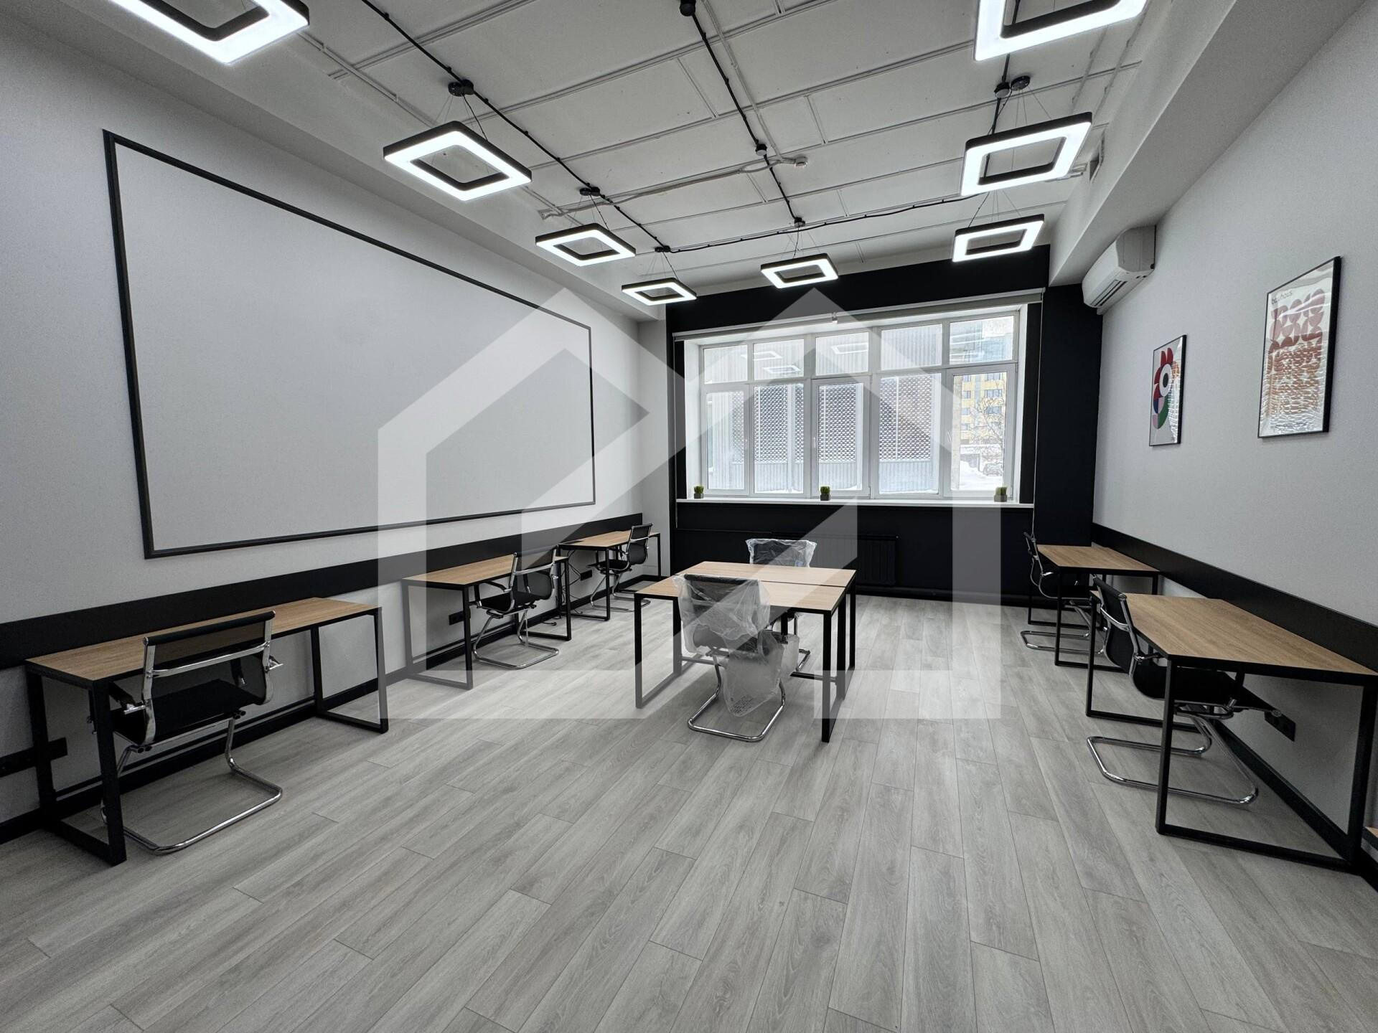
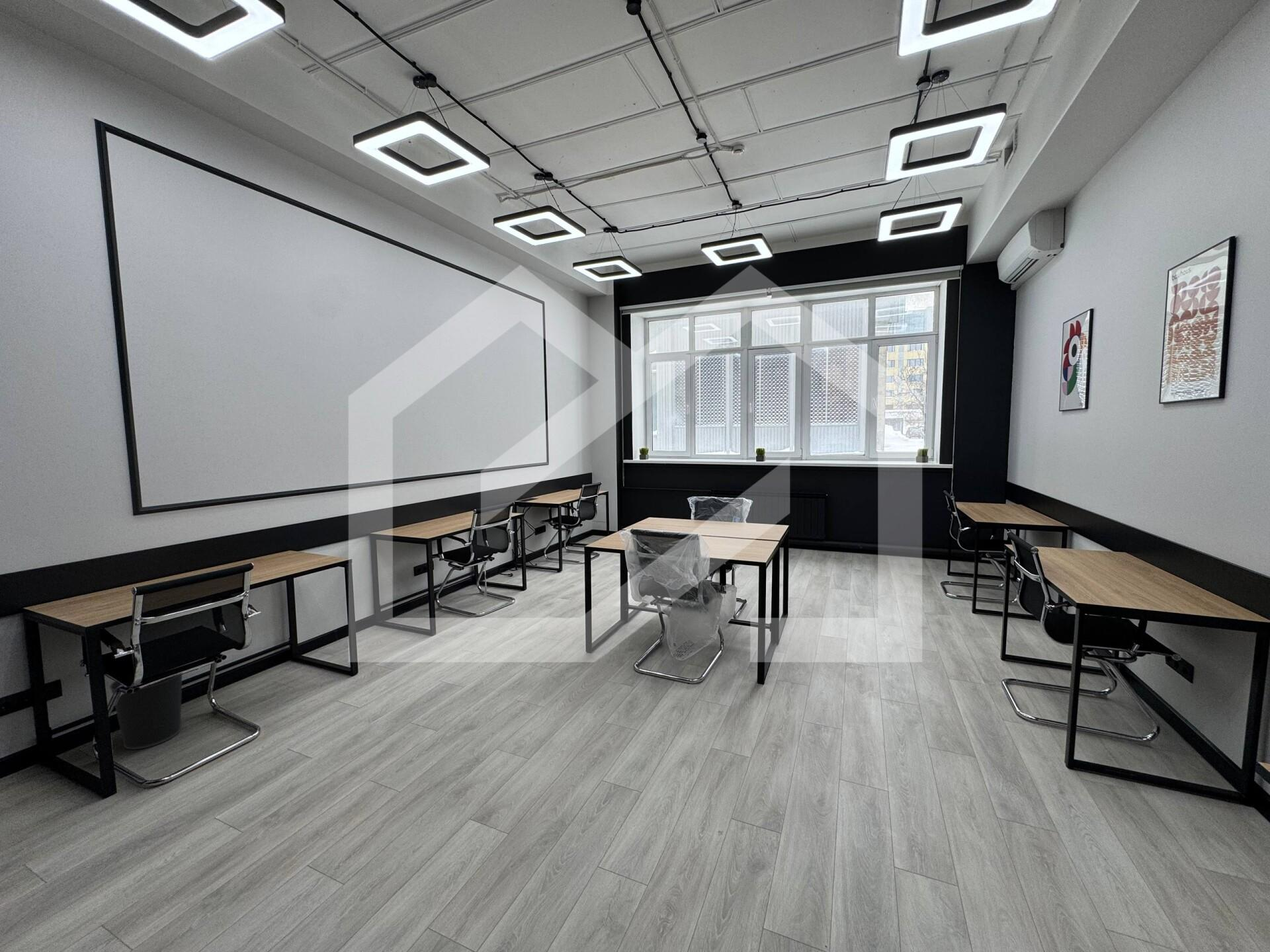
+ wastebasket [108,672,183,750]
